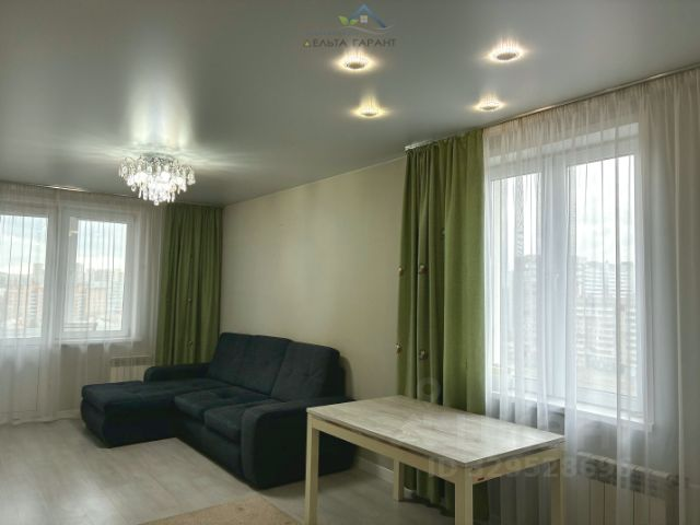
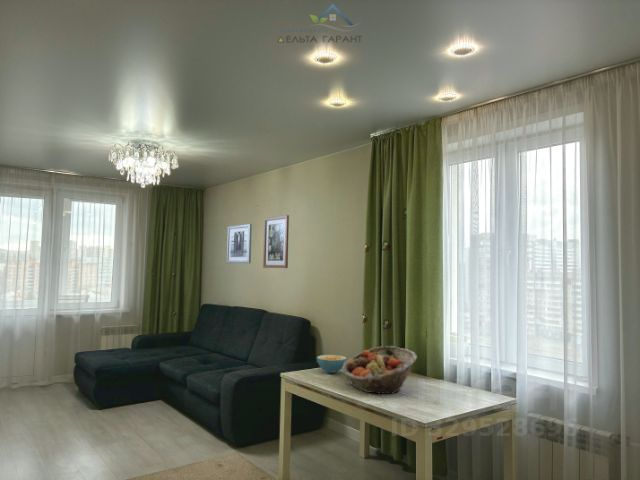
+ wall art [262,214,290,269]
+ cereal bowl [316,354,348,374]
+ fruit basket [341,345,418,395]
+ wall art [225,223,253,264]
